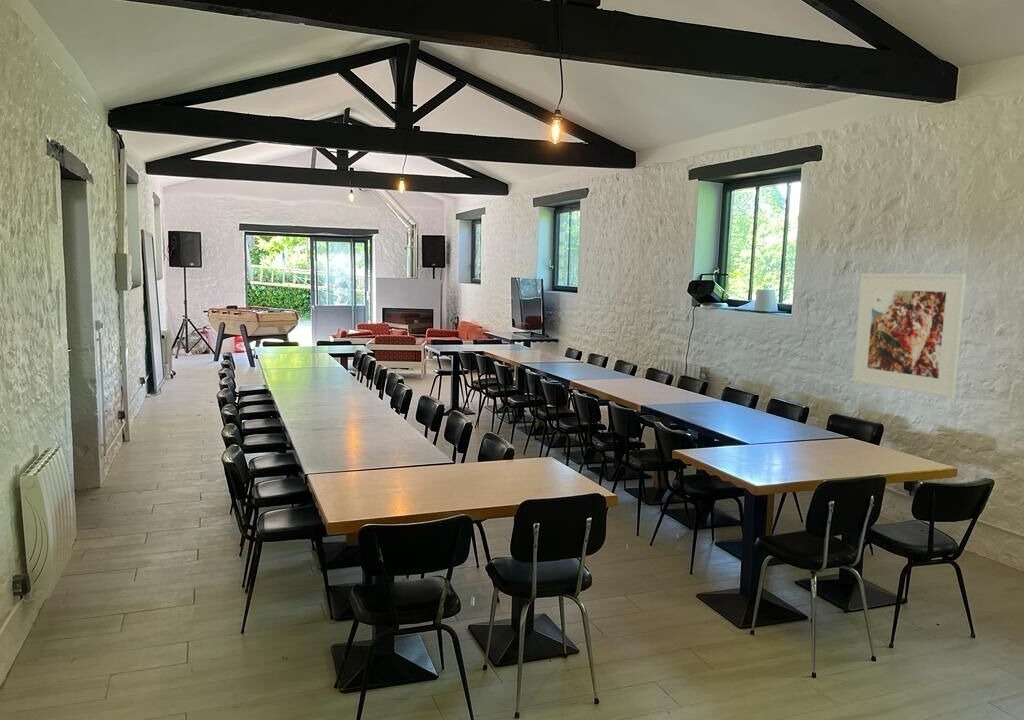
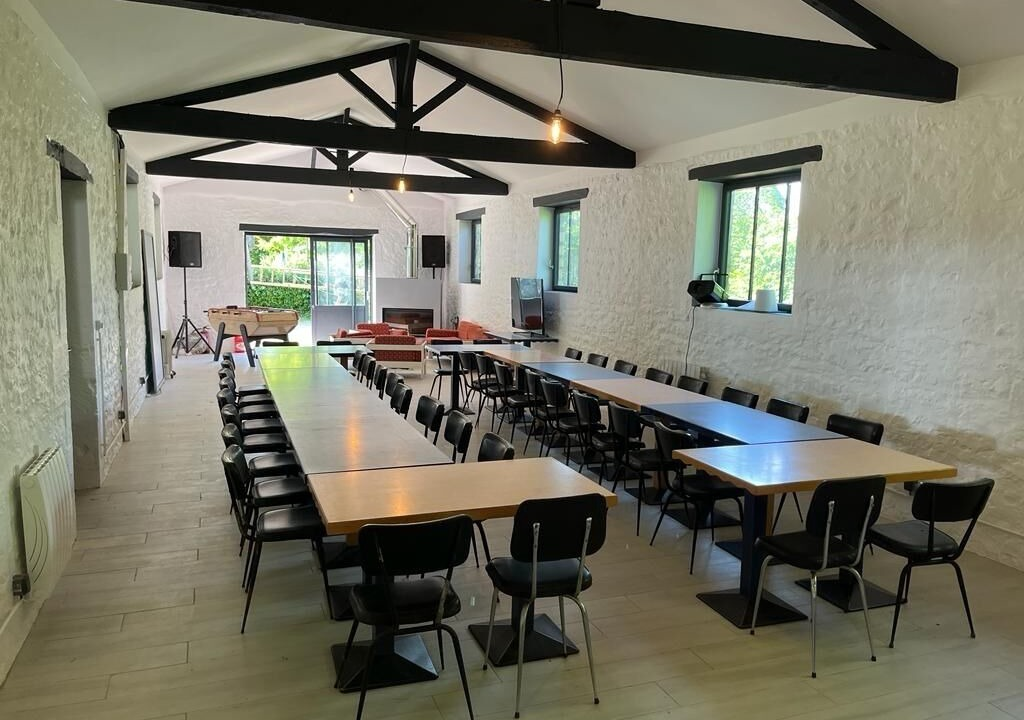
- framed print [852,273,968,400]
